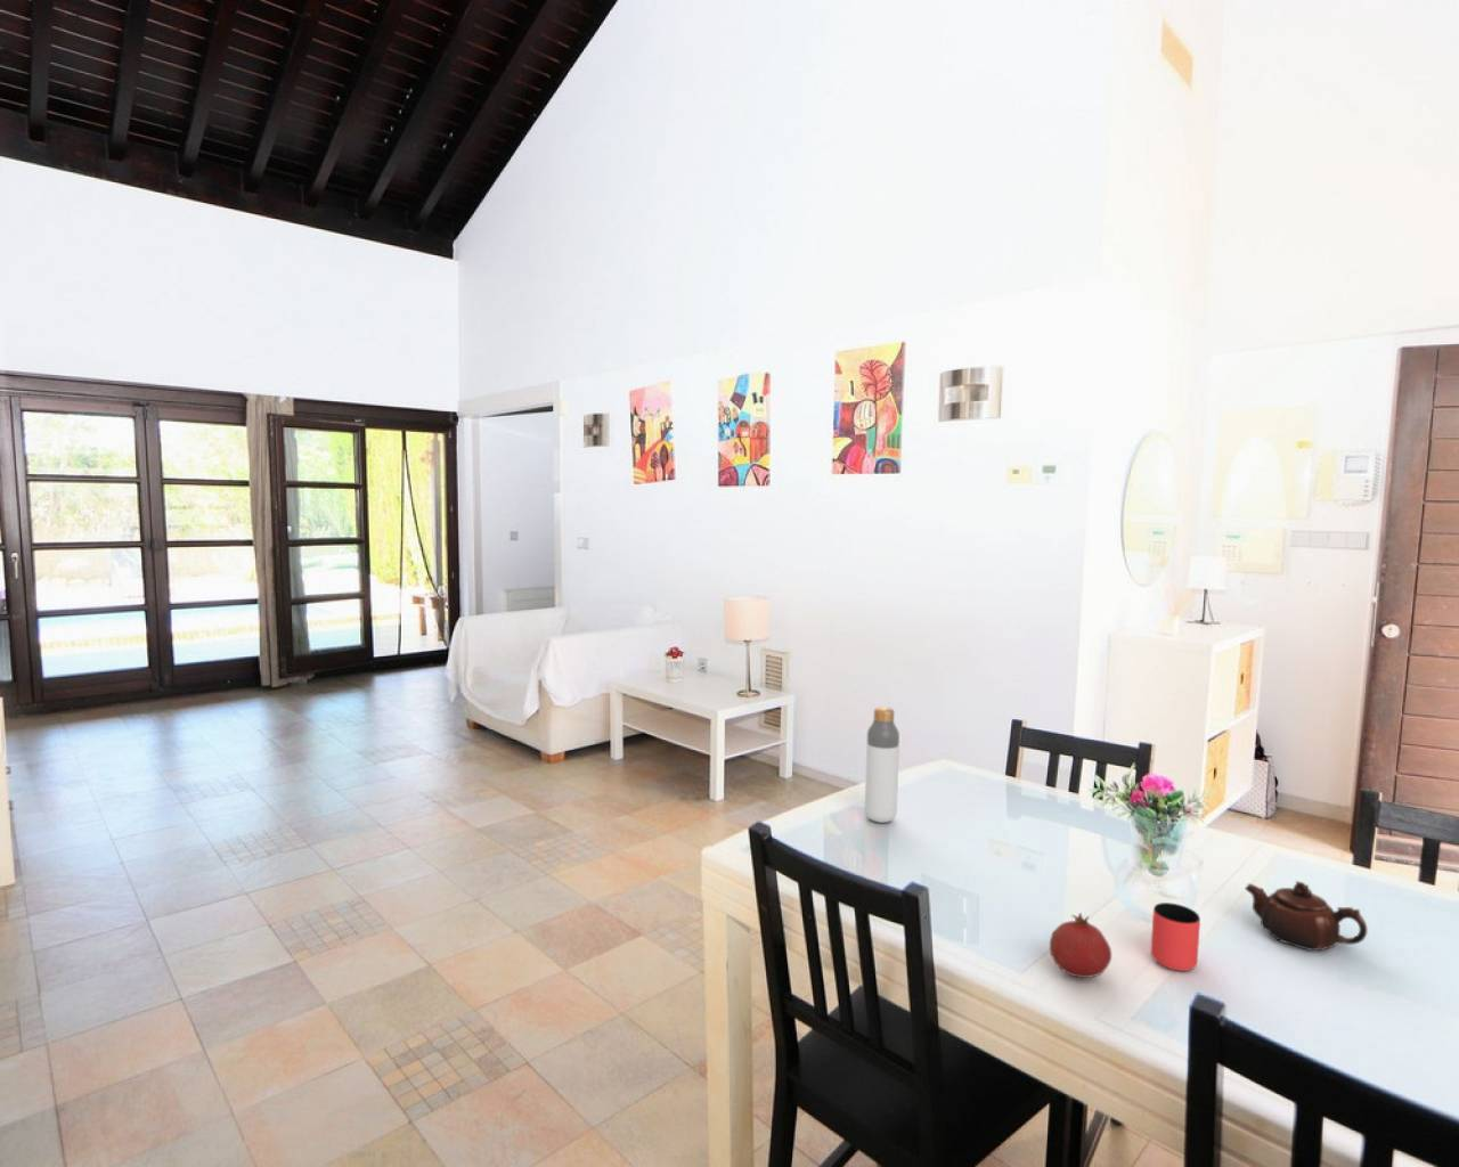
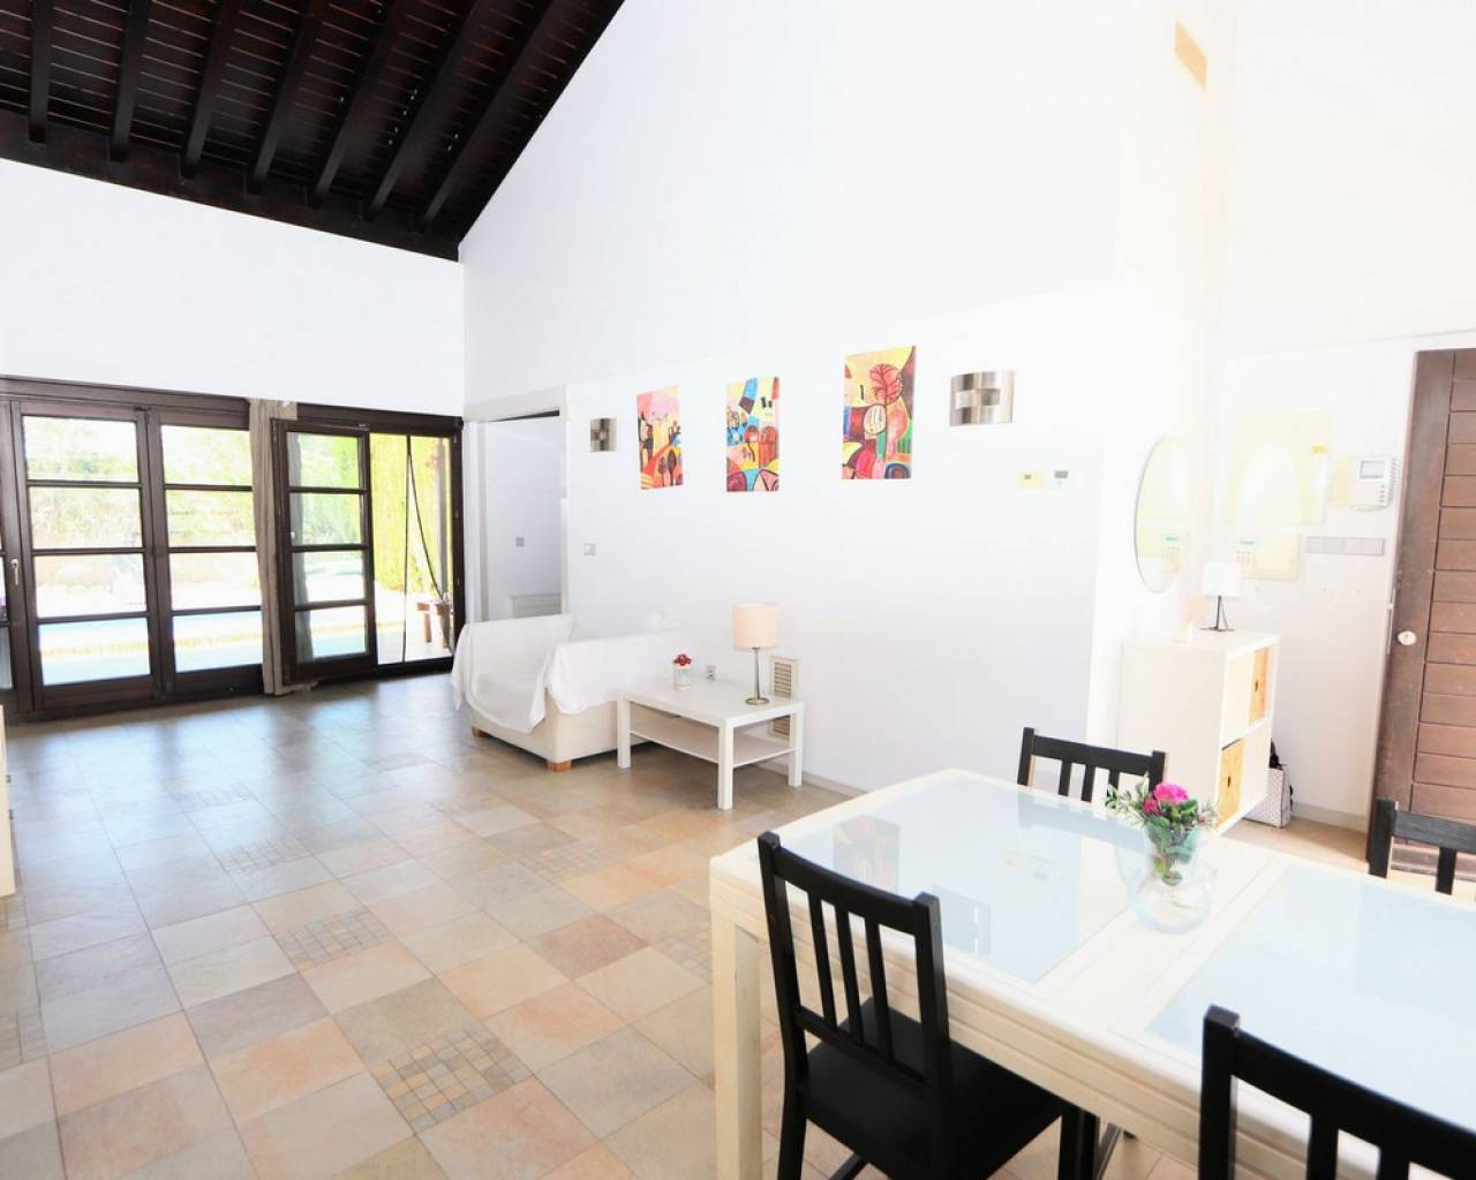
- fruit [1048,912,1112,979]
- cup [1151,901,1202,972]
- bottle [863,705,900,824]
- teapot [1245,880,1368,951]
